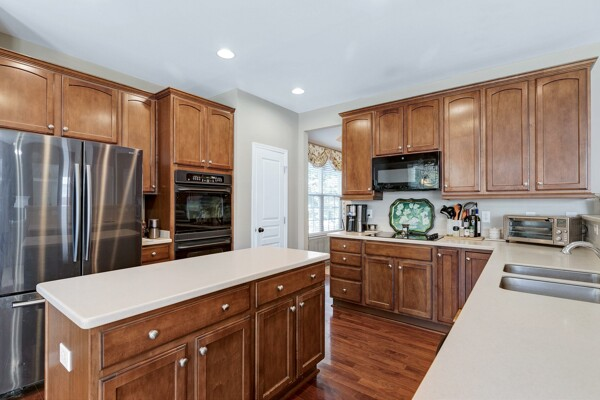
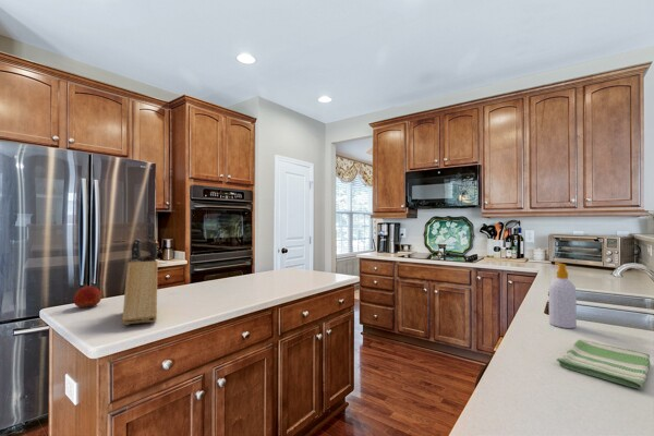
+ soap bottle [548,262,578,329]
+ fruit [73,284,102,310]
+ knife block [121,238,159,326]
+ dish towel [555,338,651,389]
